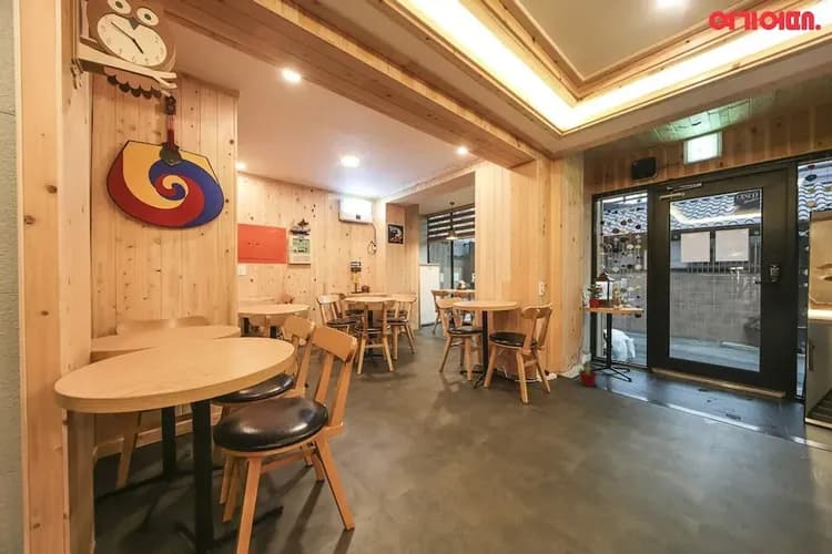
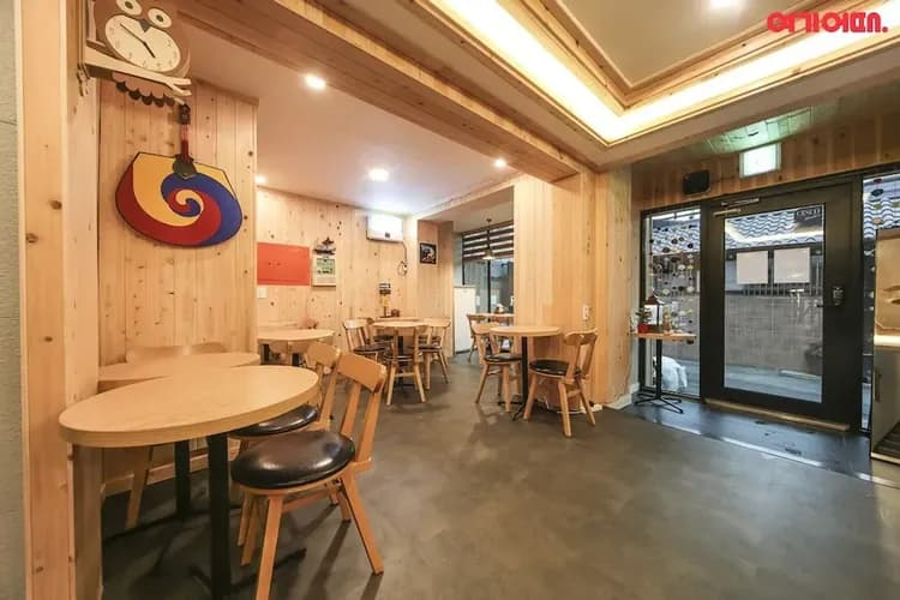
- potted plant [570,349,600,388]
